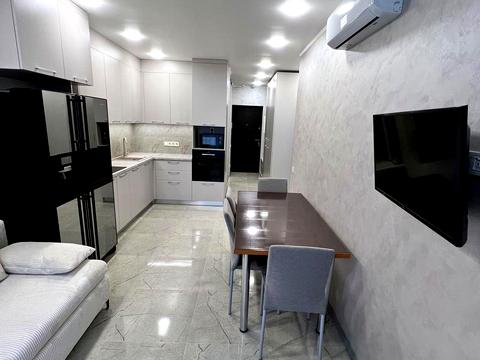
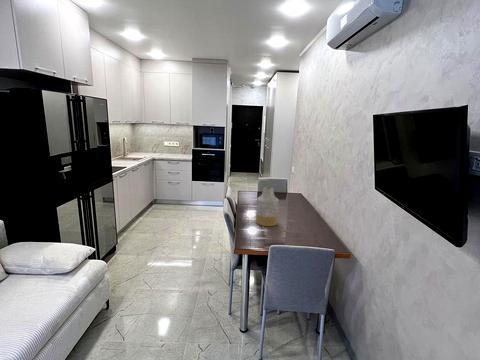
+ vase [255,186,280,227]
